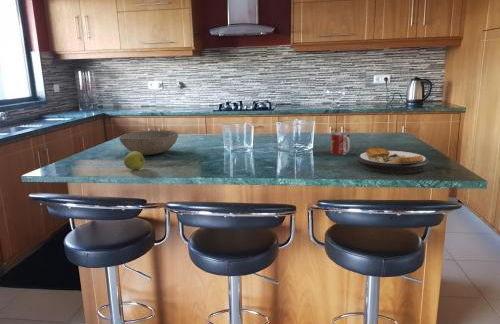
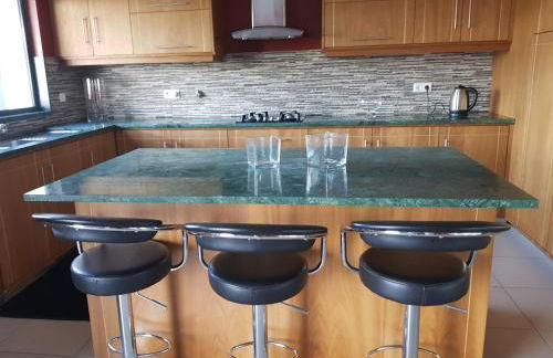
- plate [356,146,430,174]
- mug [330,132,351,156]
- bowl [118,130,179,156]
- apple [123,151,146,171]
